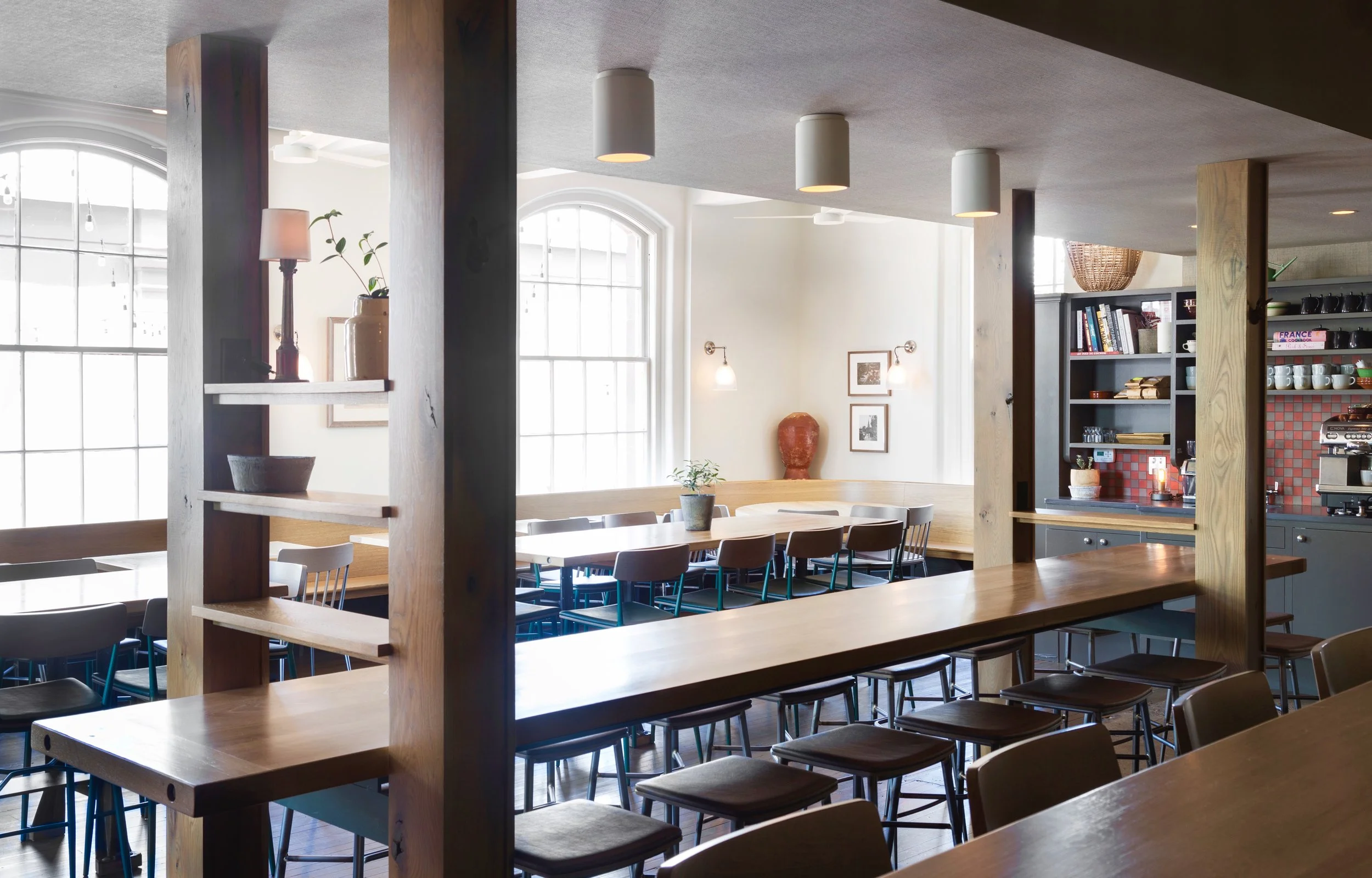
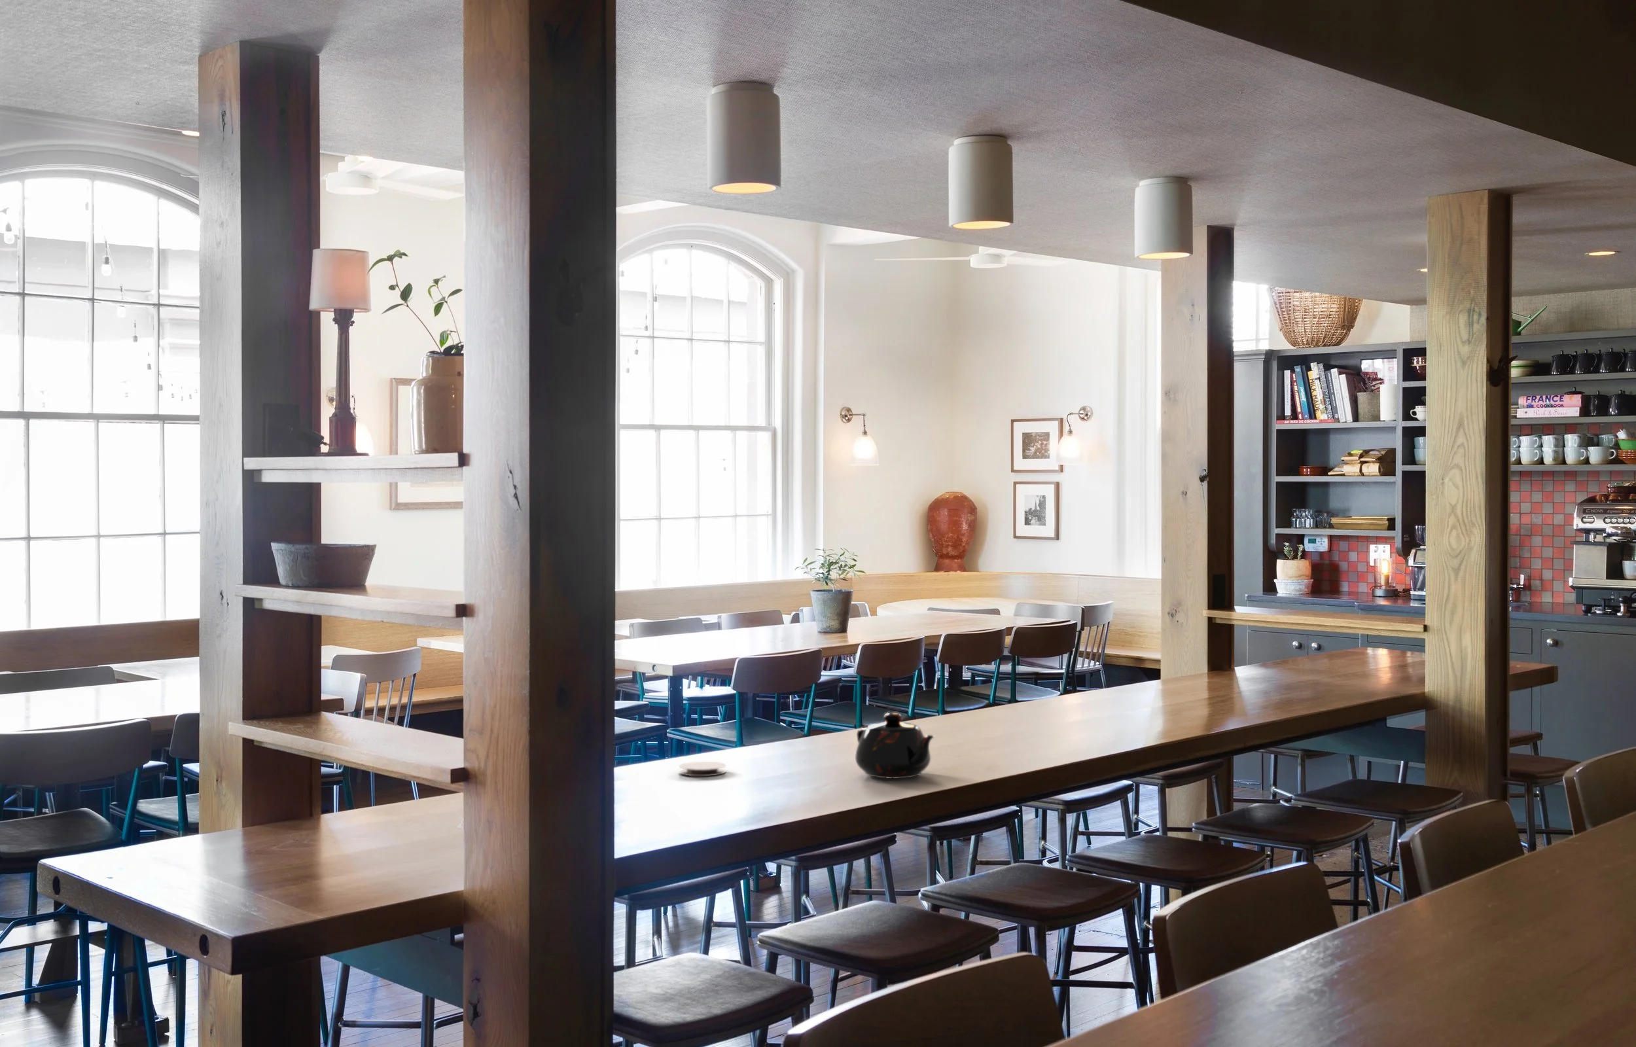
+ teapot [855,712,936,780]
+ coaster [678,761,726,776]
